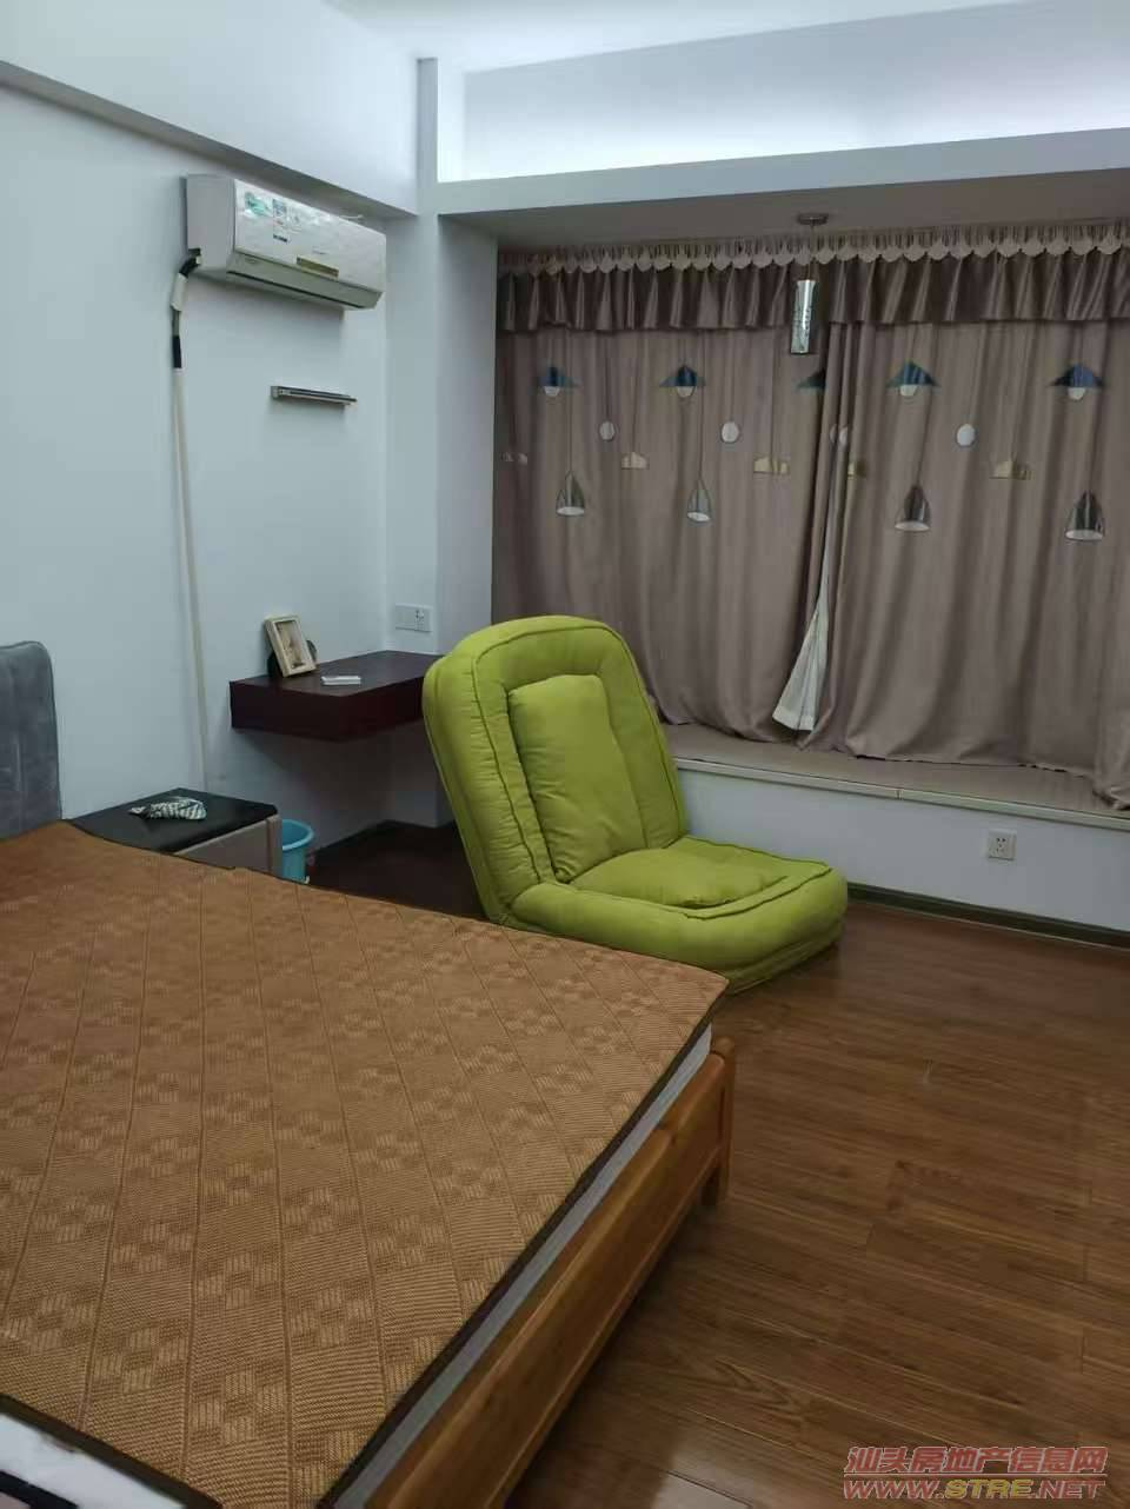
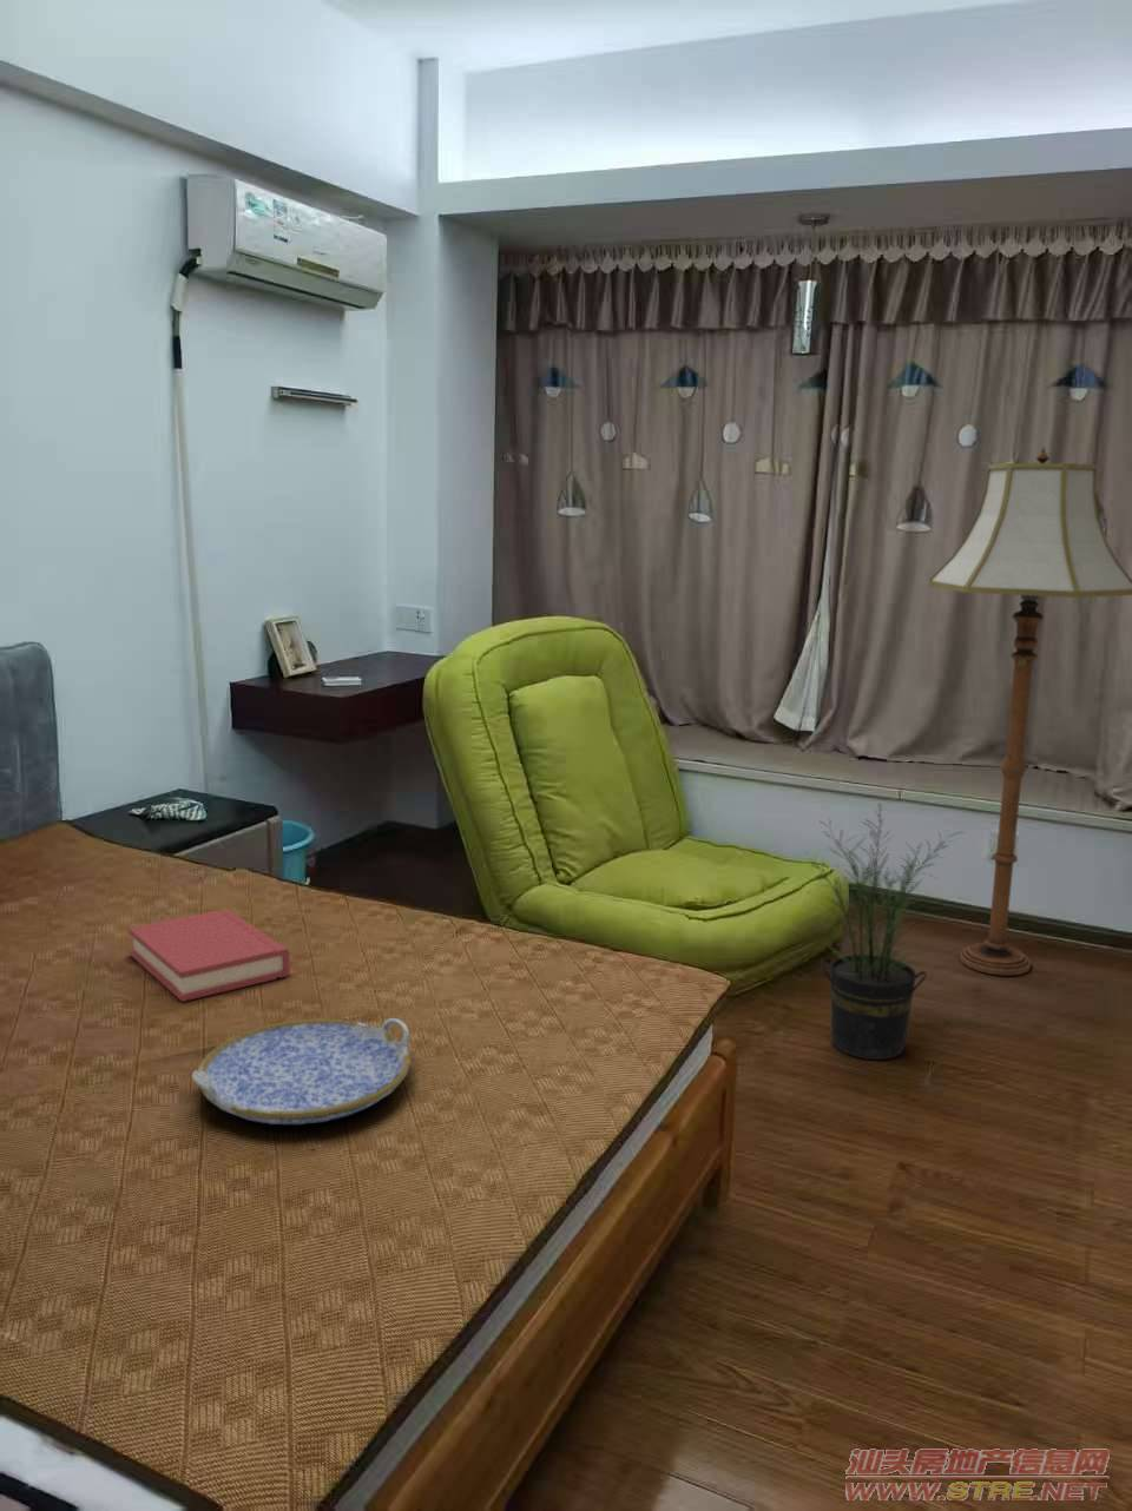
+ hardback book [127,907,291,1003]
+ floor lamp [926,446,1132,977]
+ serving tray [191,1018,411,1126]
+ potted plant [806,804,966,1060]
